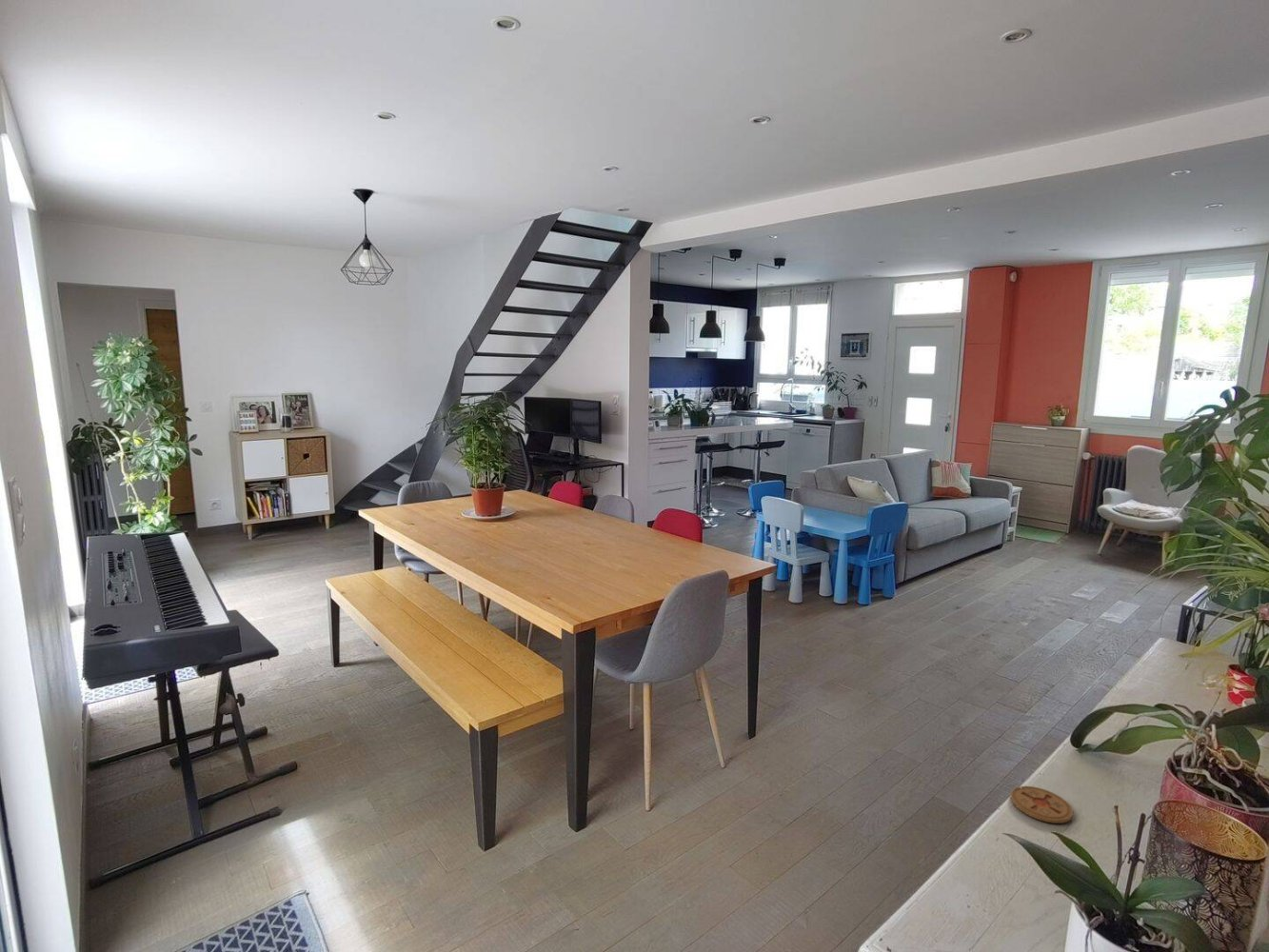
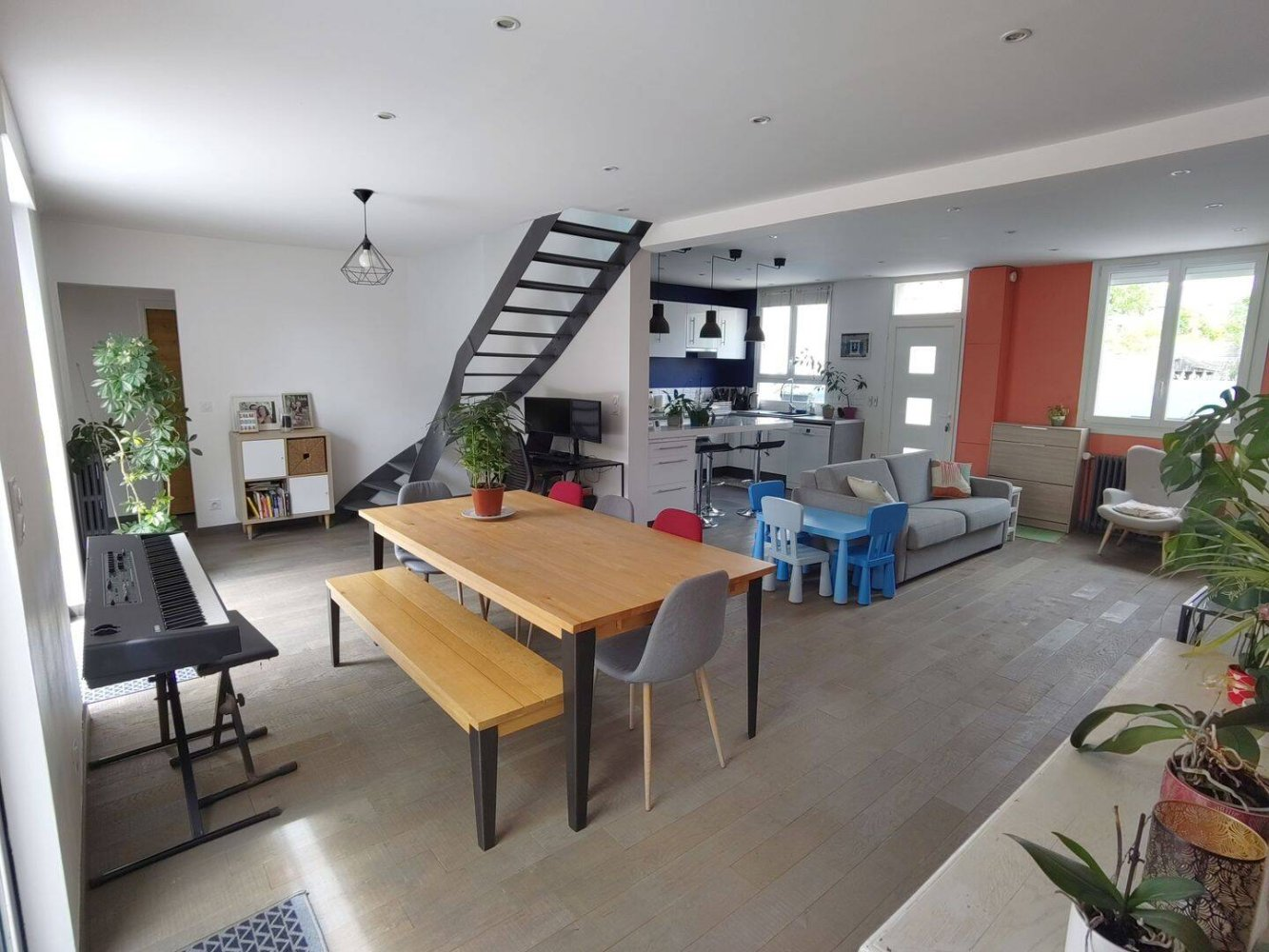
- coaster [1009,785,1074,824]
